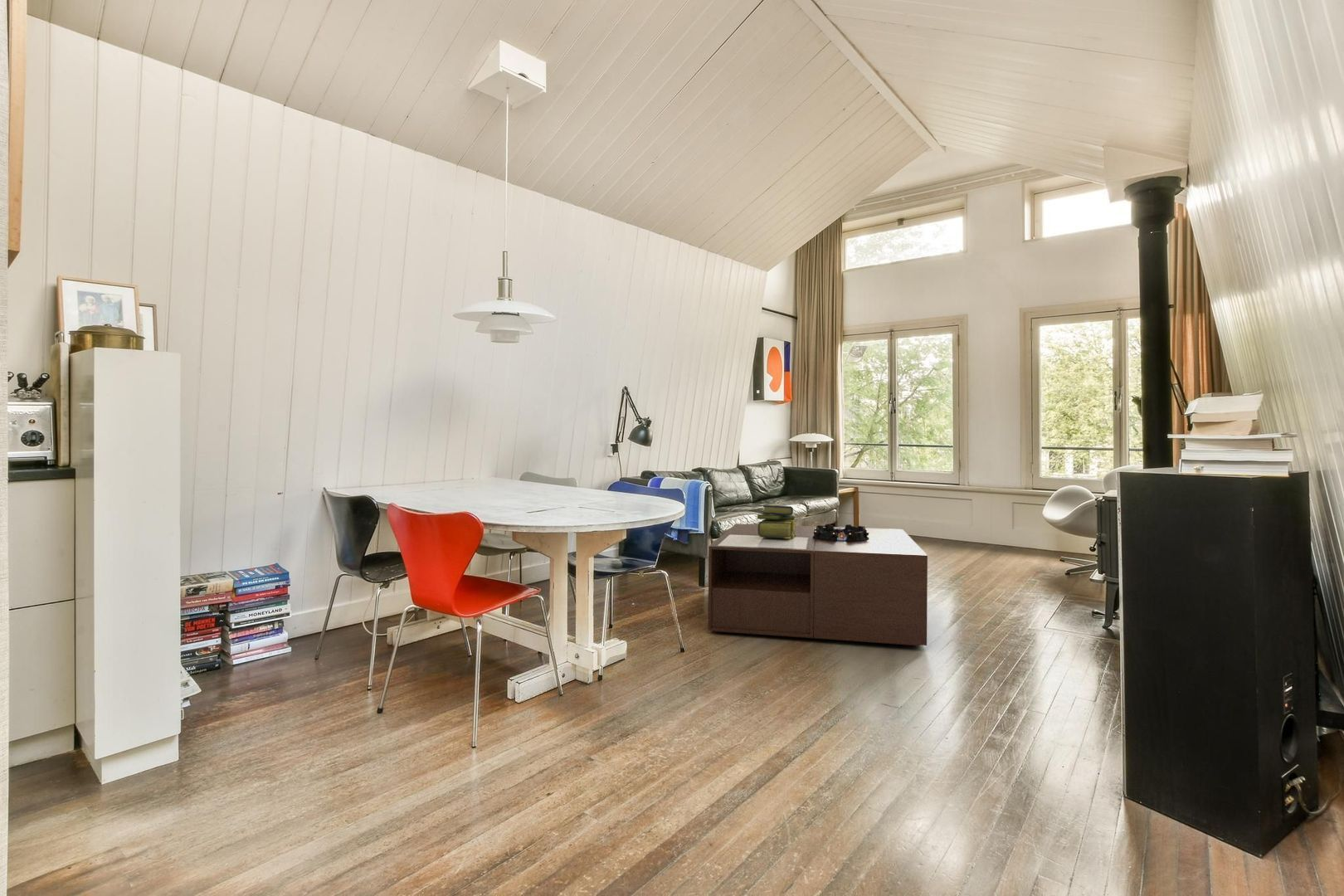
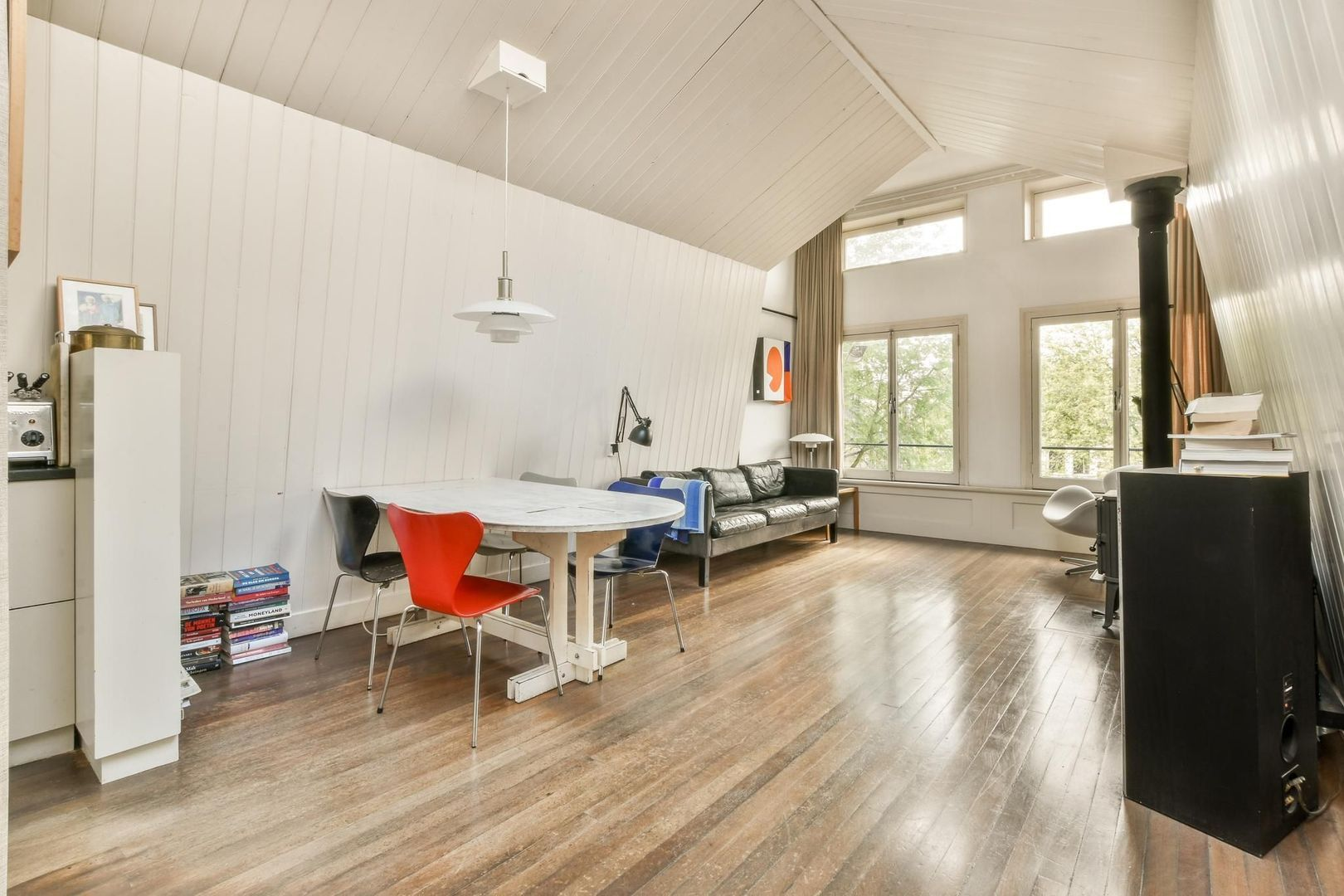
- stack of books [755,504,796,538]
- coffee table [708,523,928,646]
- decorative bowl [813,523,869,542]
